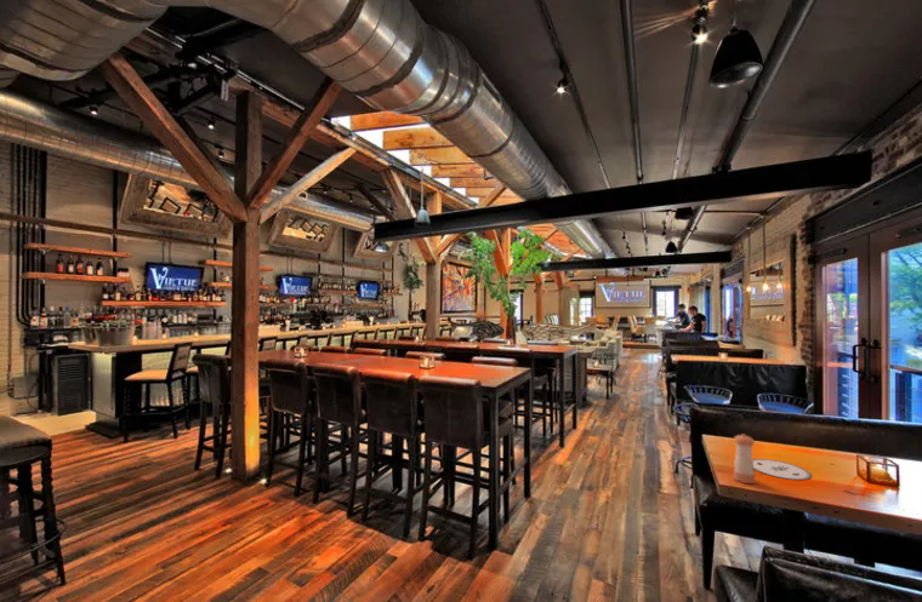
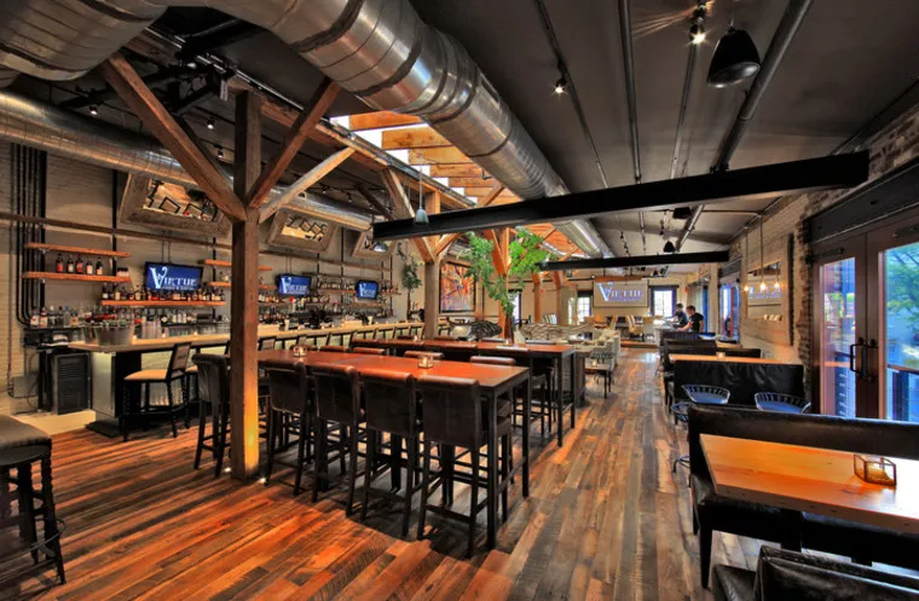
- pepper shaker [733,434,756,485]
- plate [752,458,813,481]
